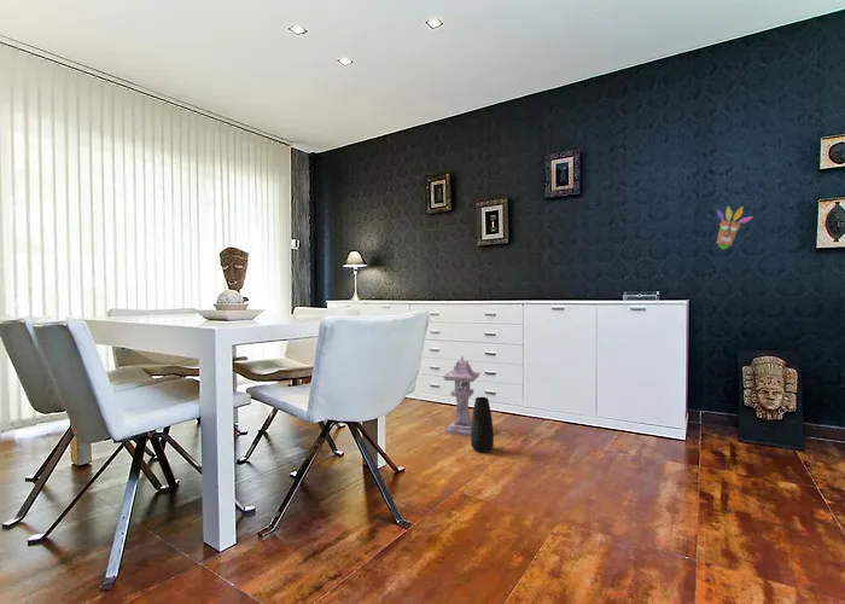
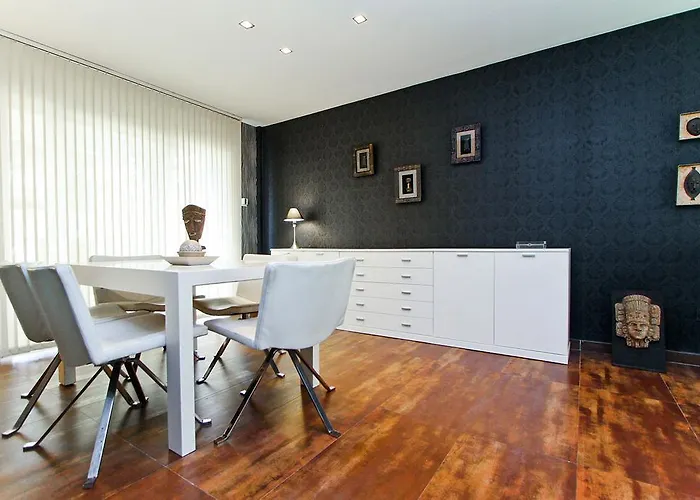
- vase [470,396,495,453]
- lantern [442,355,482,437]
- decorative mask [716,204,754,251]
